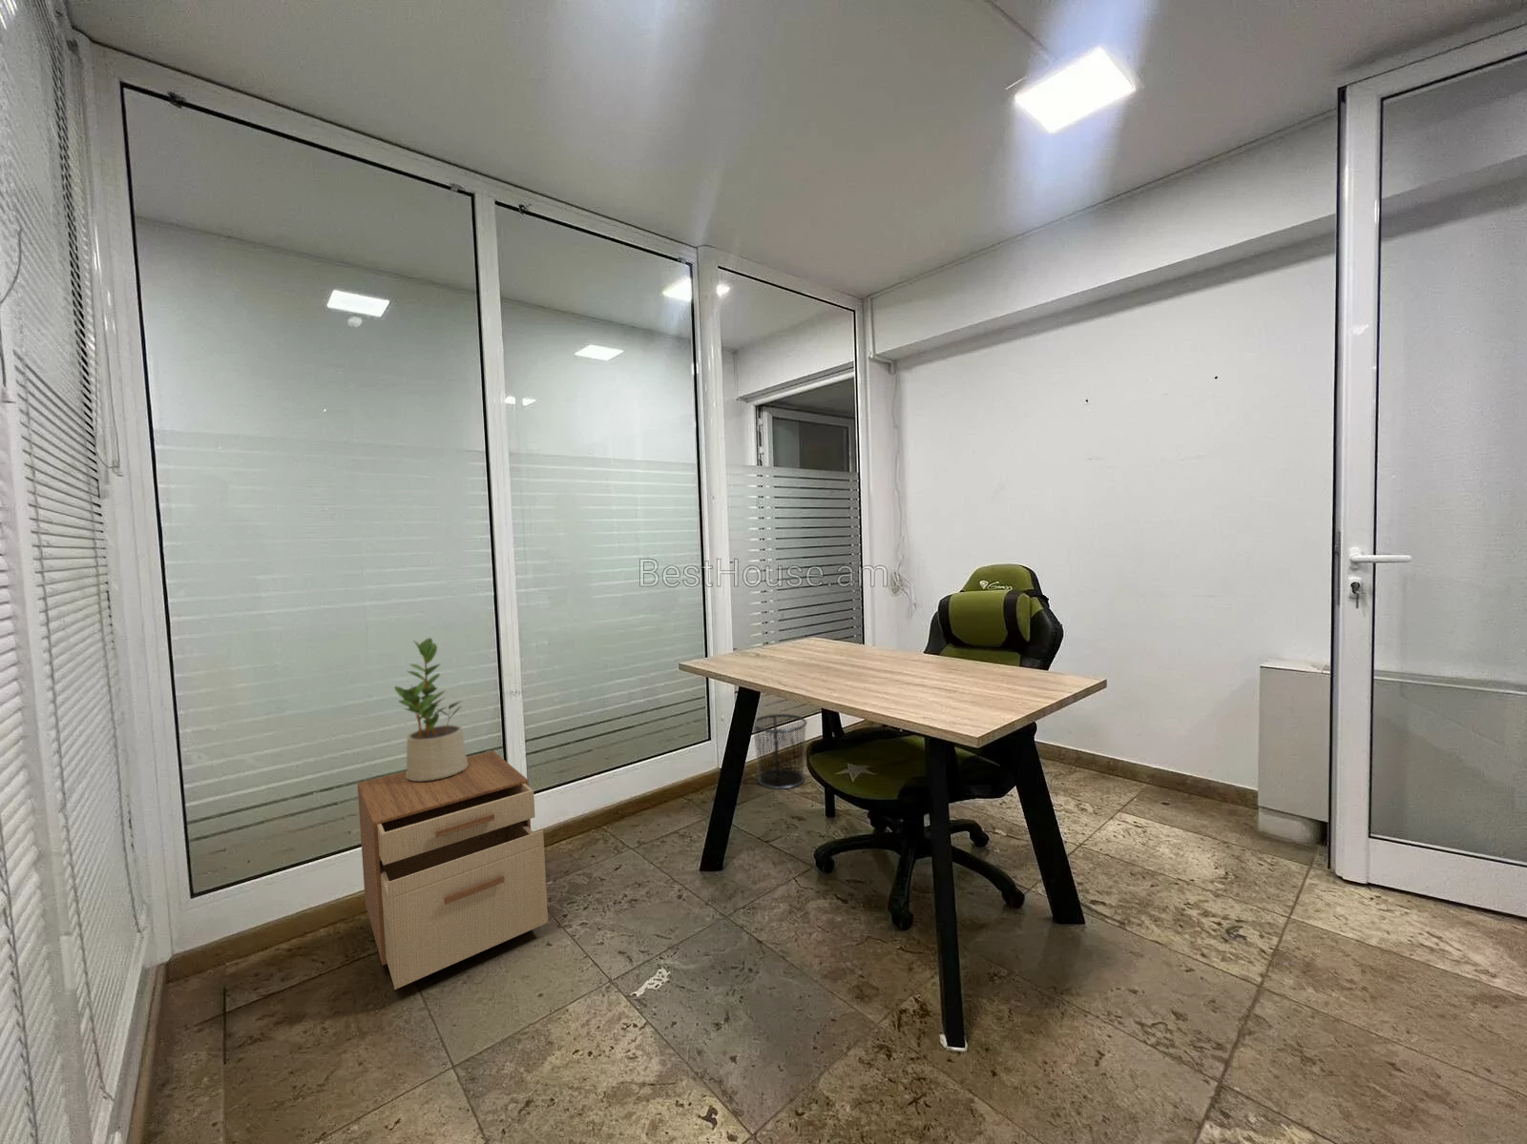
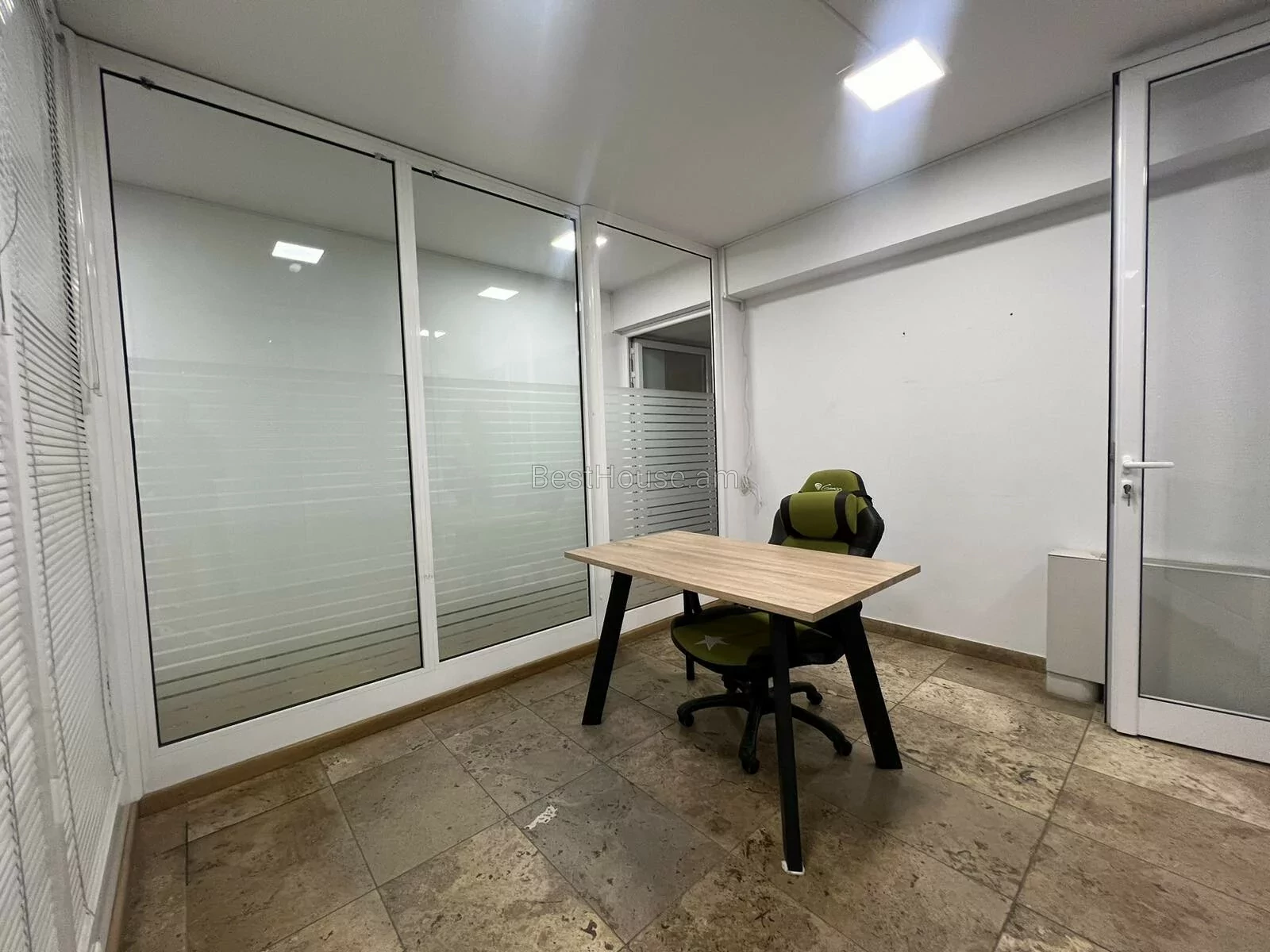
- potted plant [393,637,468,781]
- filing cabinet [357,750,548,990]
- waste bin [753,713,808,791]
